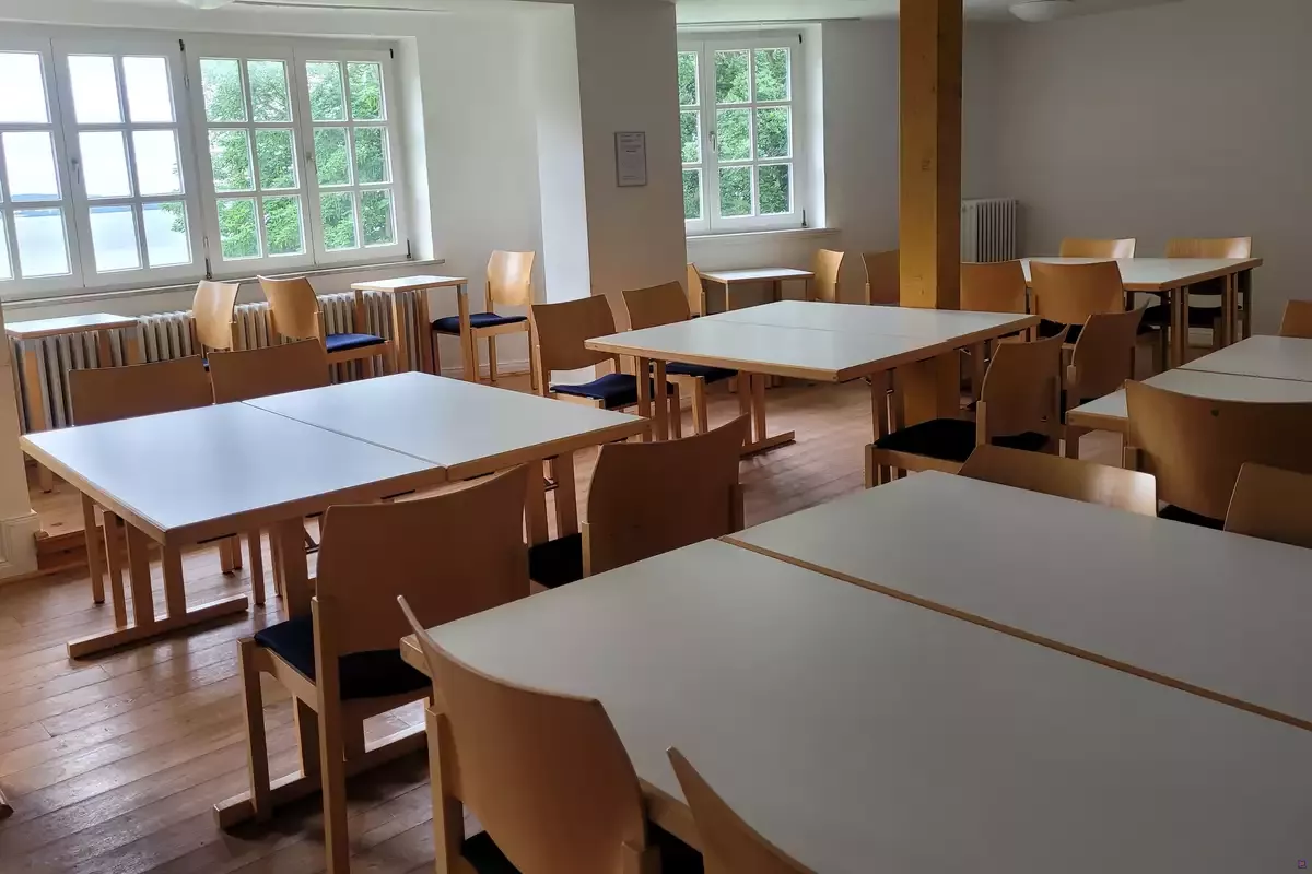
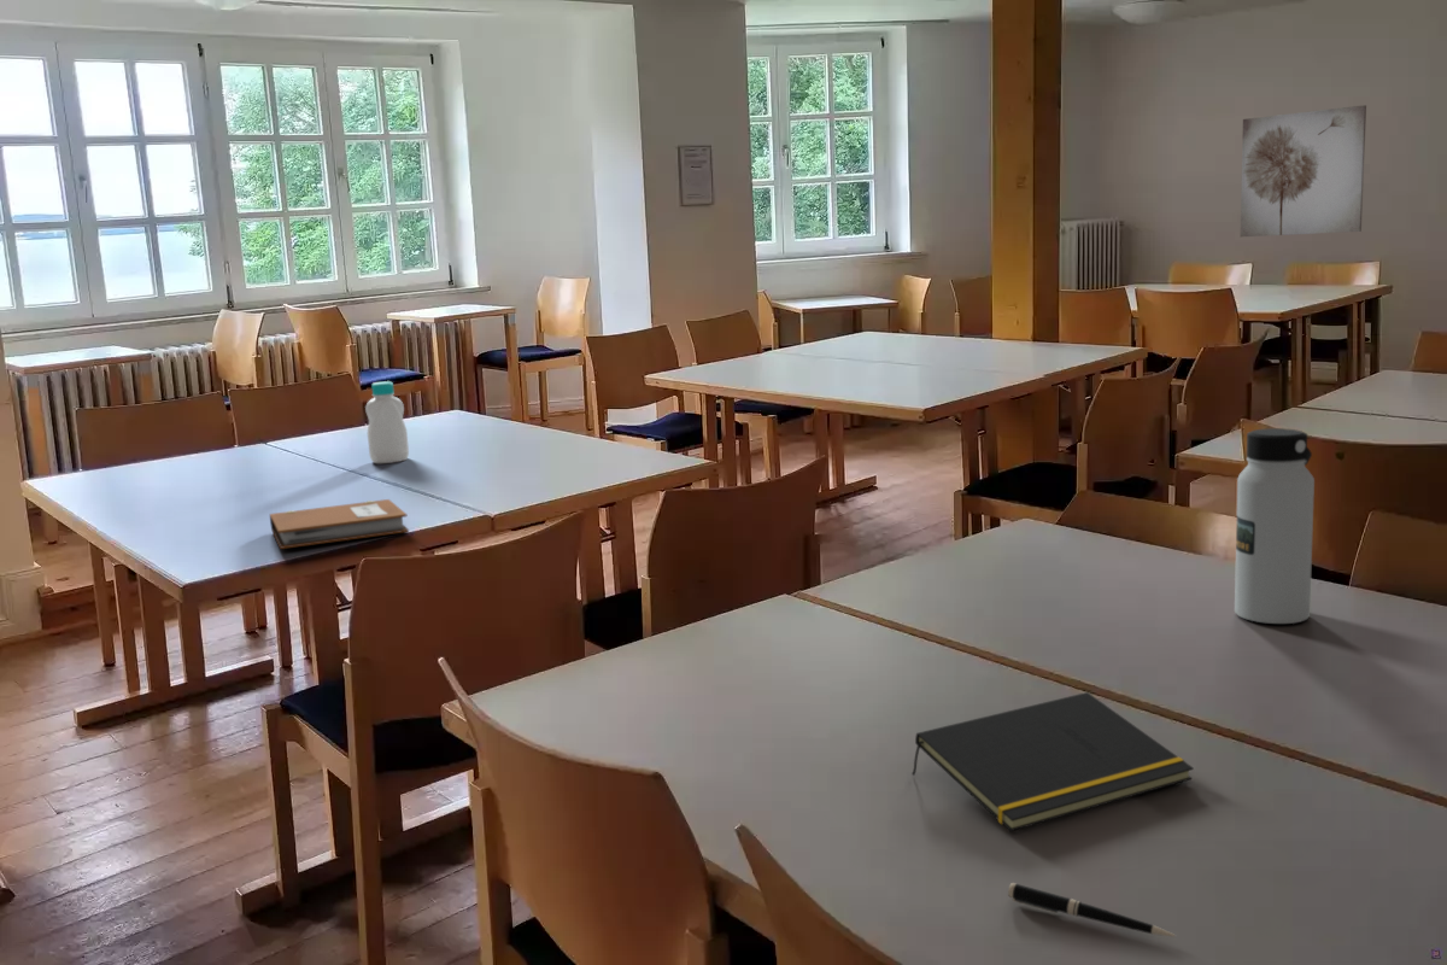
+ notepad [910,691,1195,832]
+ bottle [364,380,410,464]
+ pen [1007,882,1177,938]
+ notebook [269,498,410,550]
+ wall art [1240,104,1367,238]
+ water bottle [1234,427,1316,625]
